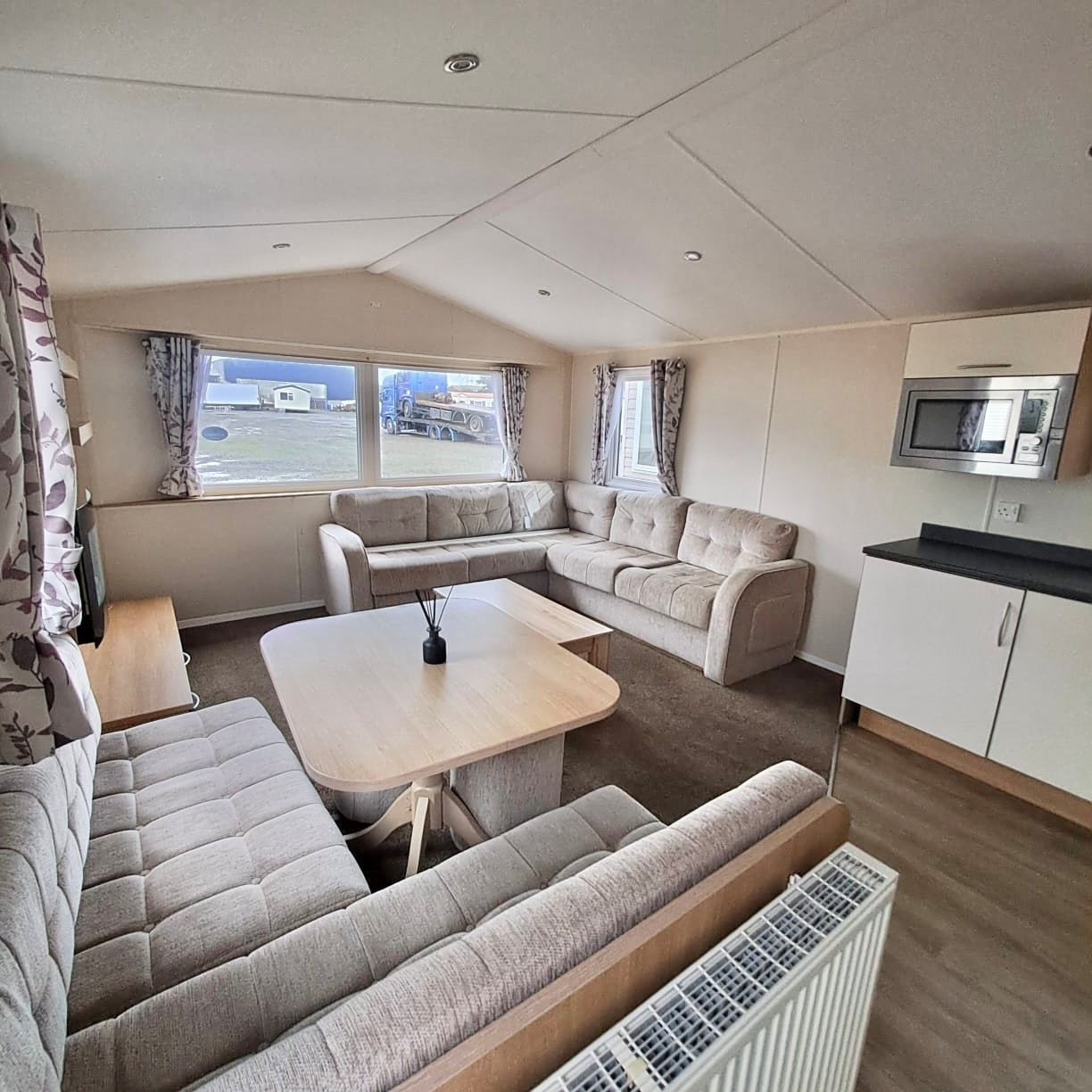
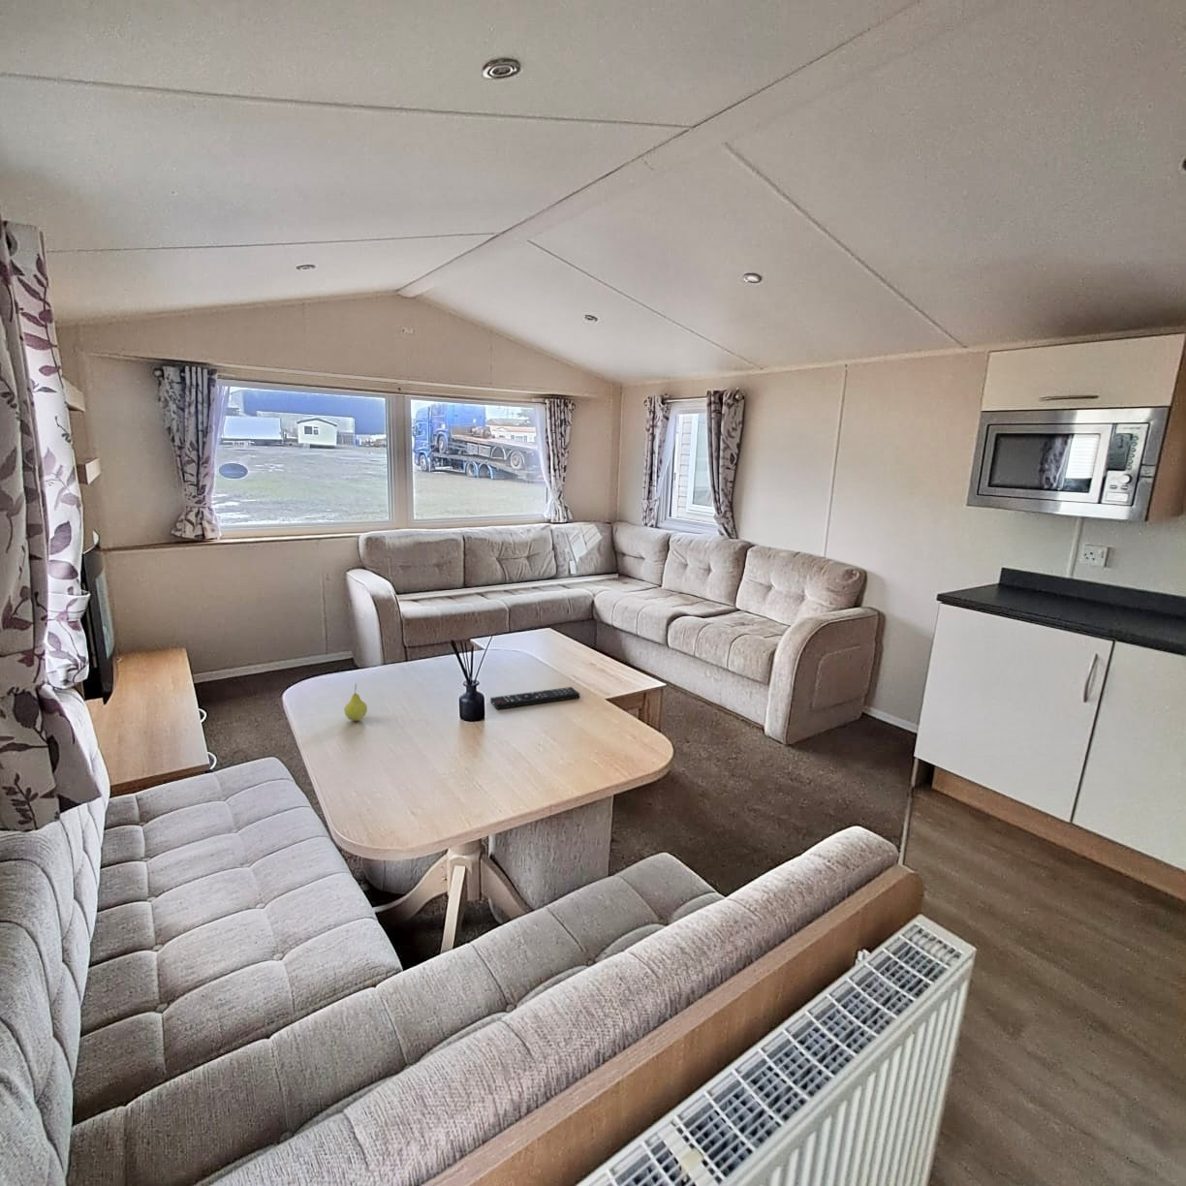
+ remote control [490,686,580,710]
+ fruit [343,682,368,722]
